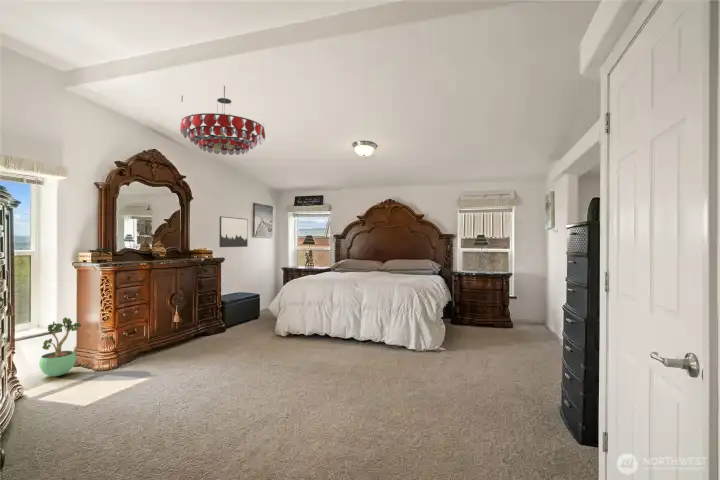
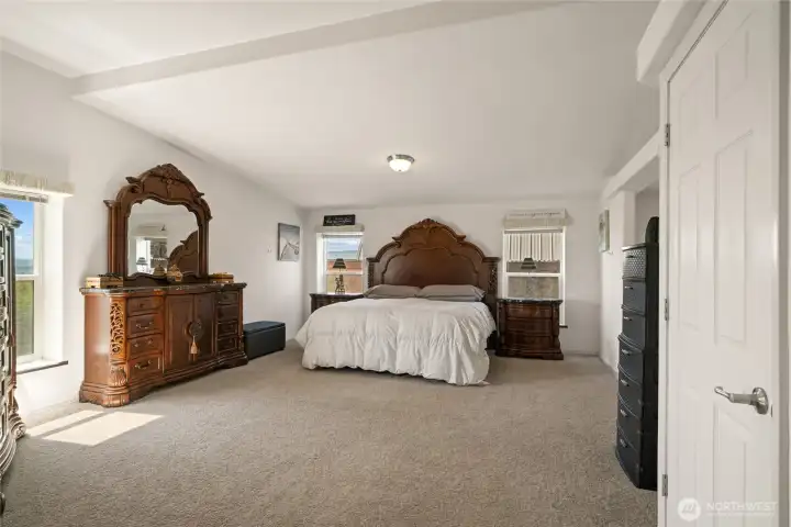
- potted plant [38,317,82,377]
- wall art [218,215,249,248]
- chandelier [179,85,266,156]
